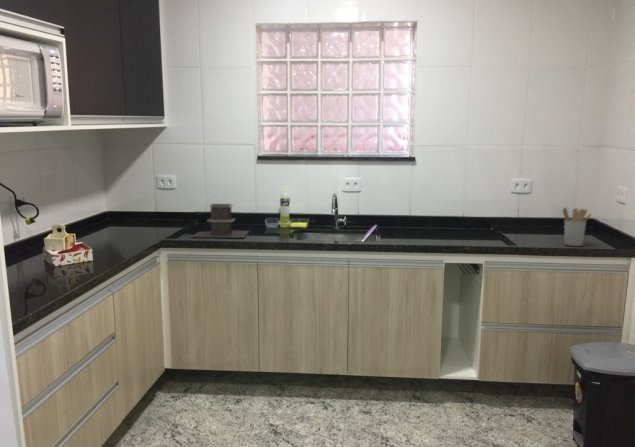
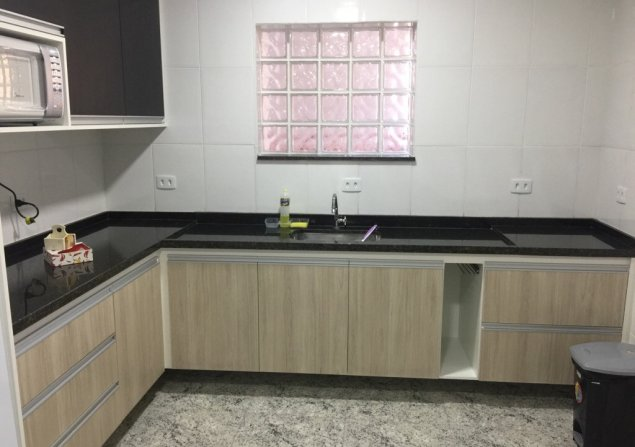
- utensil holder [562,207,592,247]
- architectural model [191,203,250,239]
